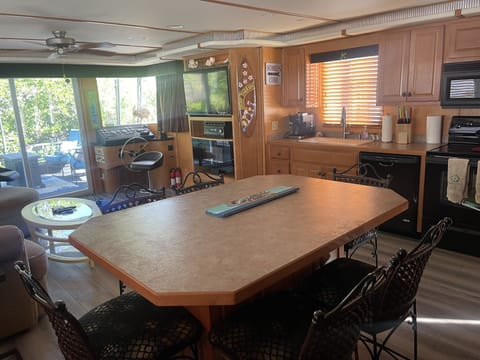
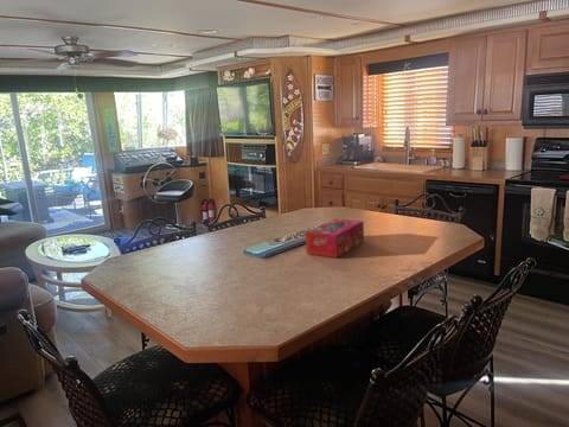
+ tissue box [305,217,365,259]
